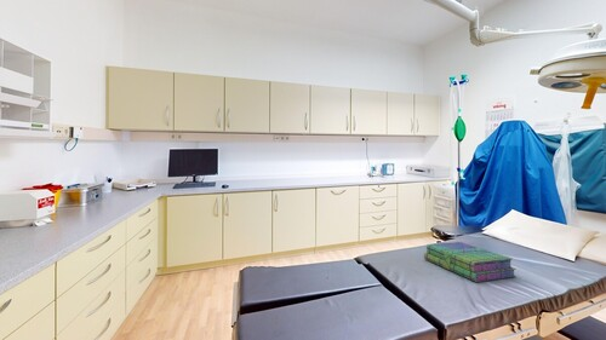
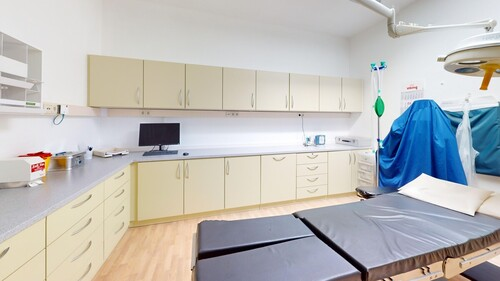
- stack of books [423,241,518,283]
